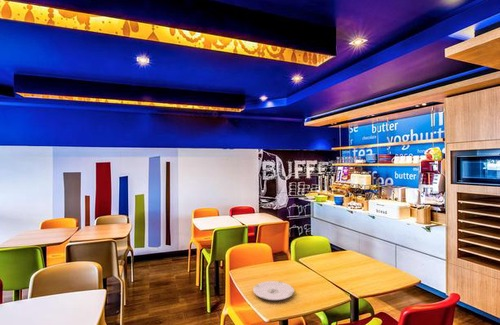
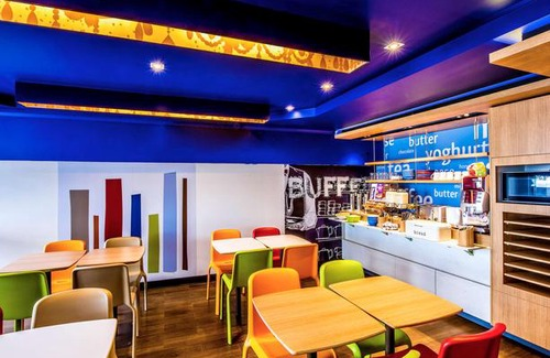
- plate [252,280,295,301]
